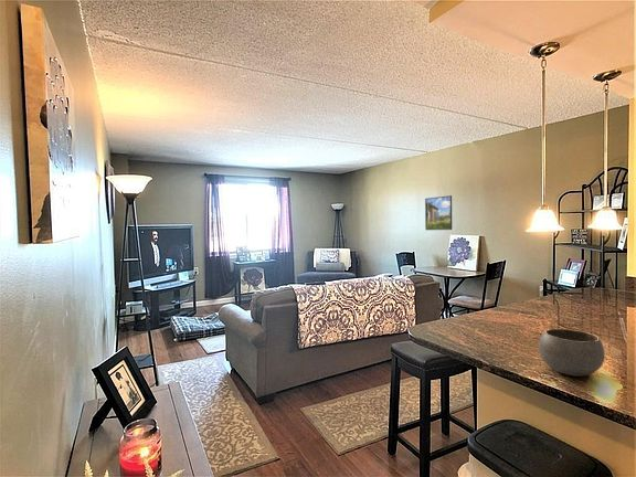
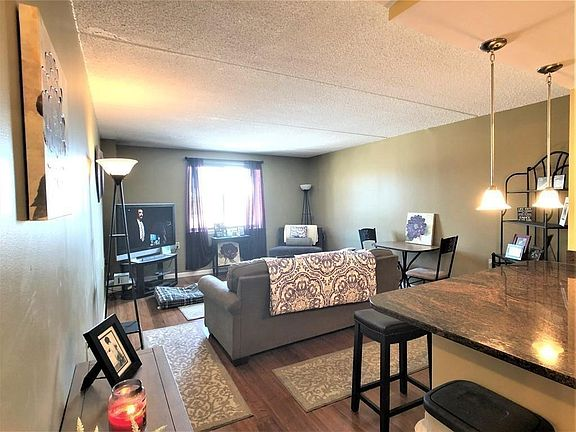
- bowl [538,328,606,378]
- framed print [424,194,453,231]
